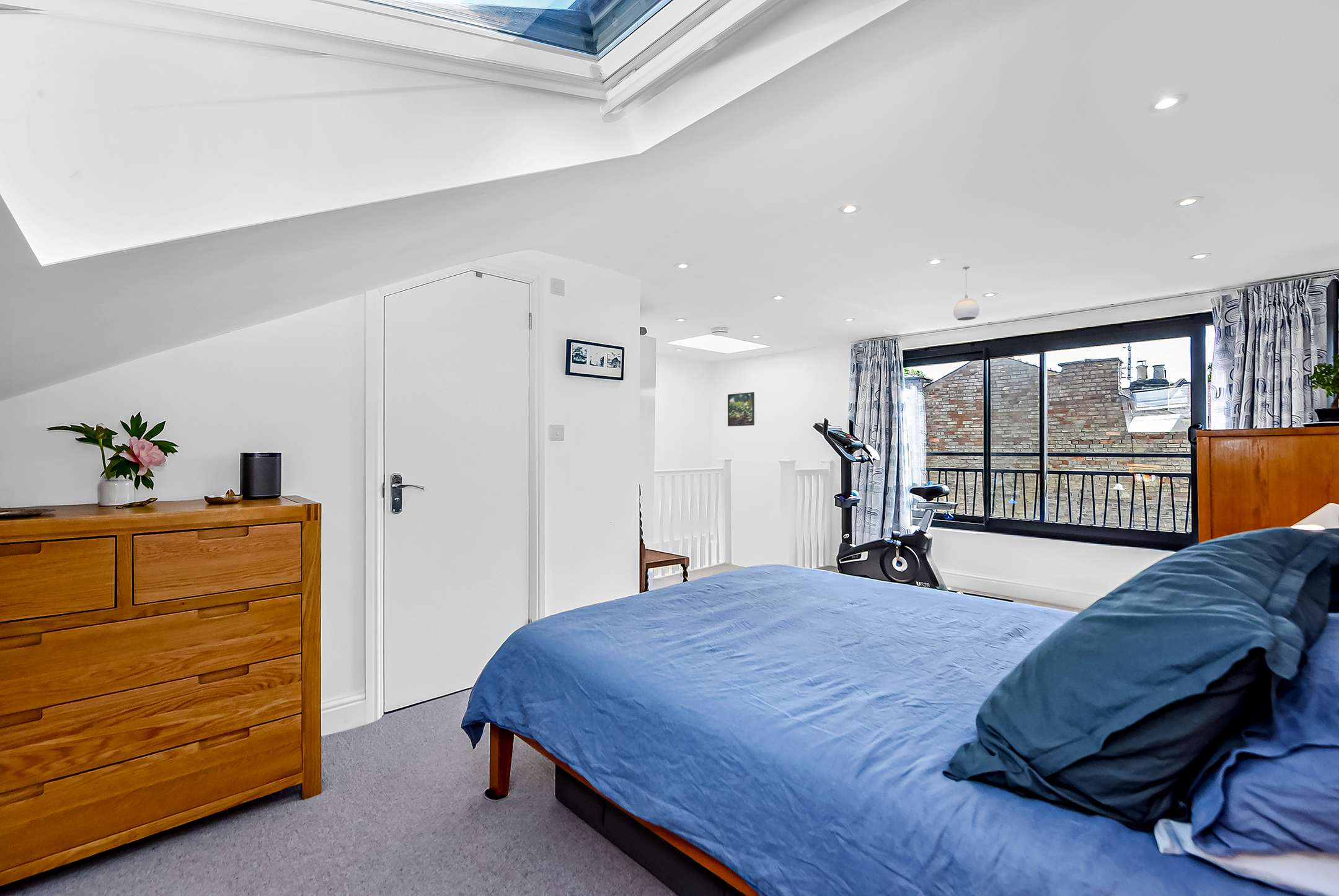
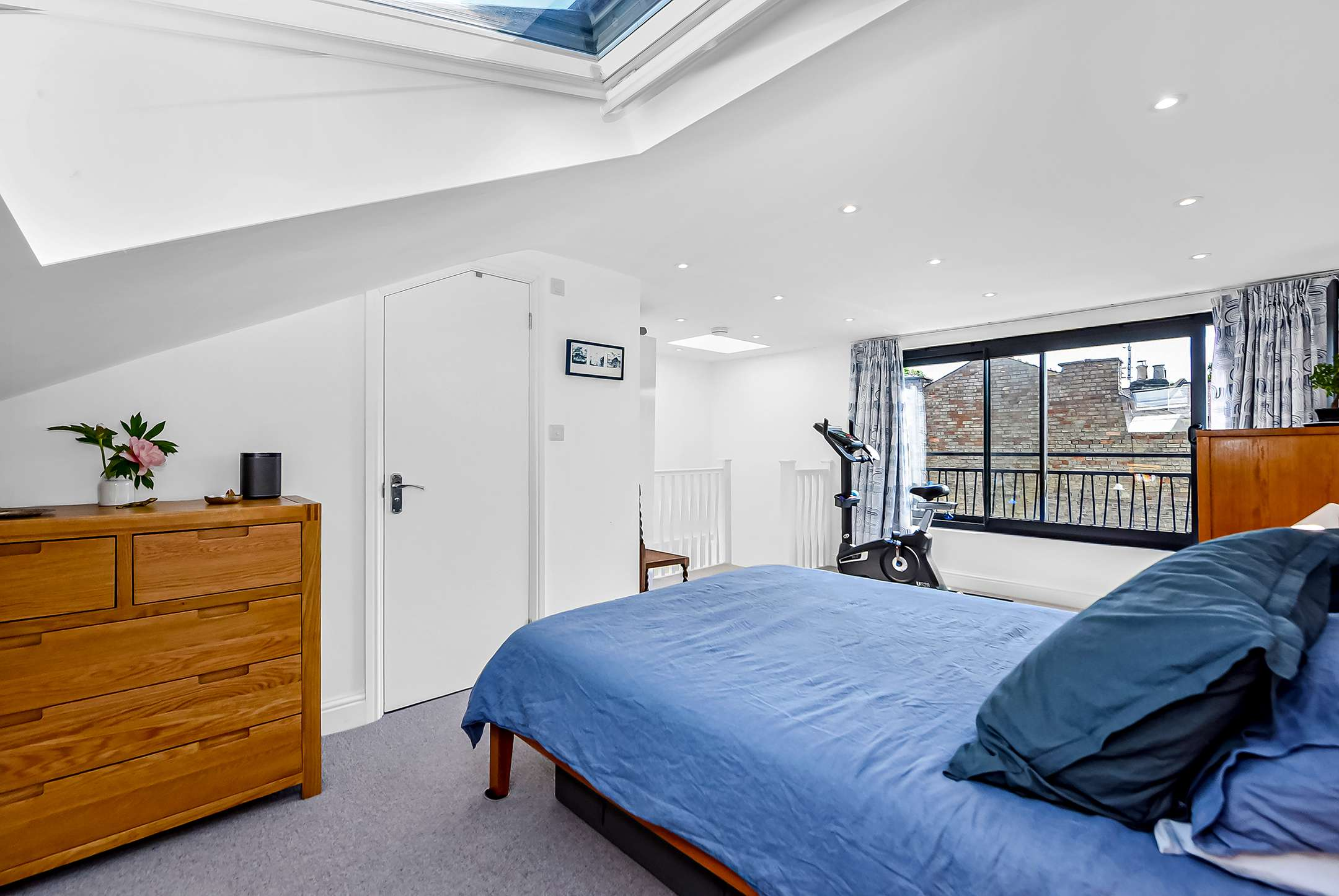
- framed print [727,392,755,427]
- pendant light [953,266,980,321]
